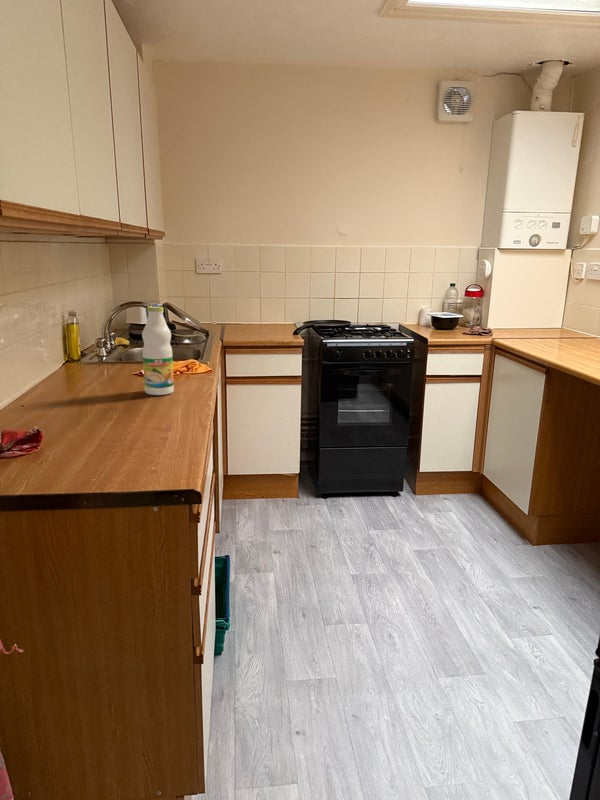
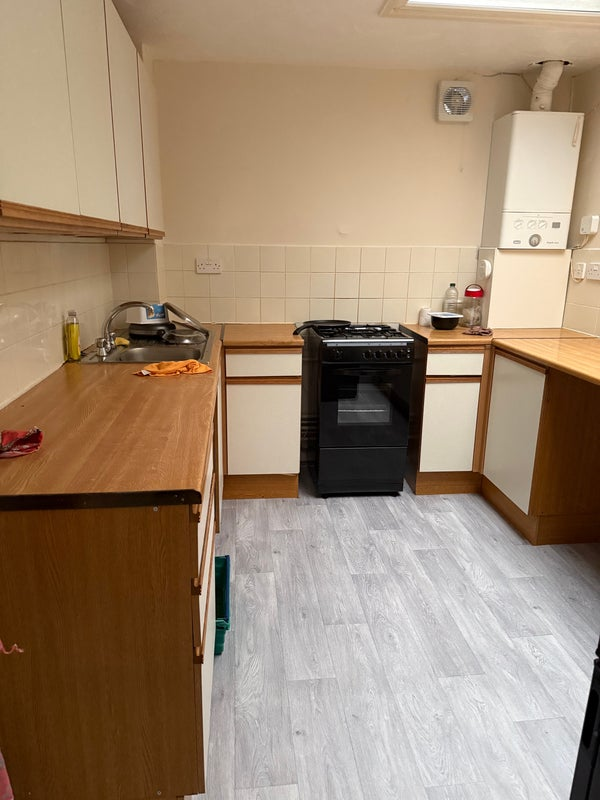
- bottle [141,306,175,396]
